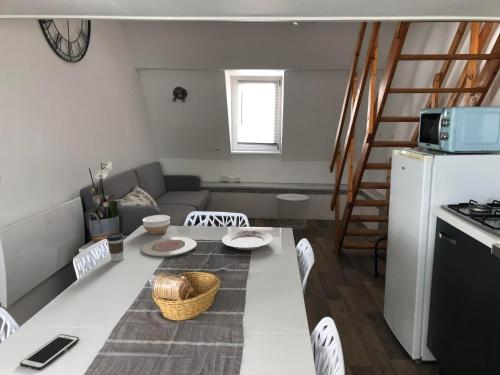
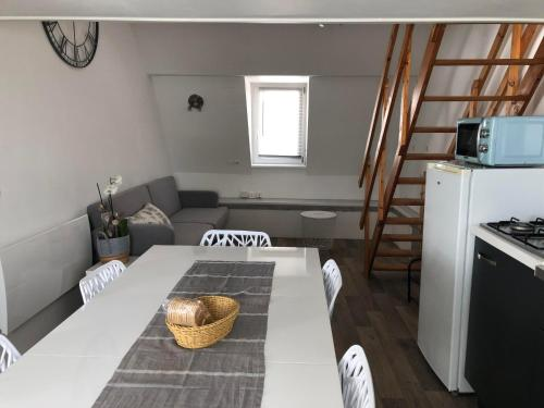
- bowl [141,214,171,235]
- cell phone [19,333,80,371]
- coffee cup [106,232,125,263]
- plate [141,236,198,258]
- plate [221,230,274,251]
